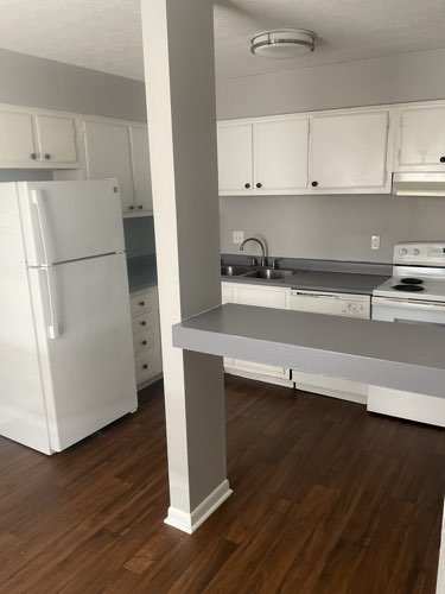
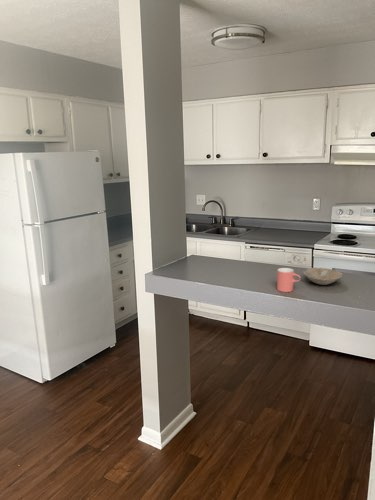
+ bowl [302,267,344,286]
+ cup [276,267,302,293]
